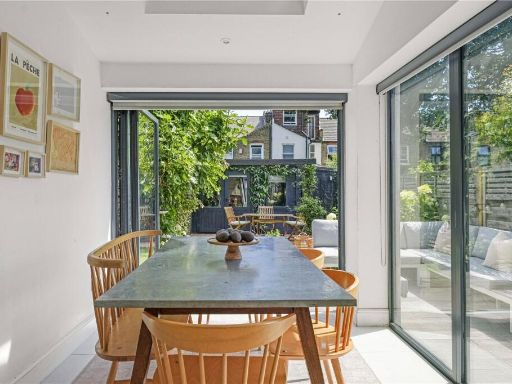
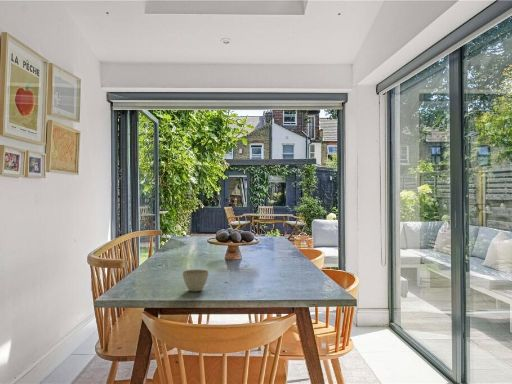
+ flower pot [181,268,209,292]
